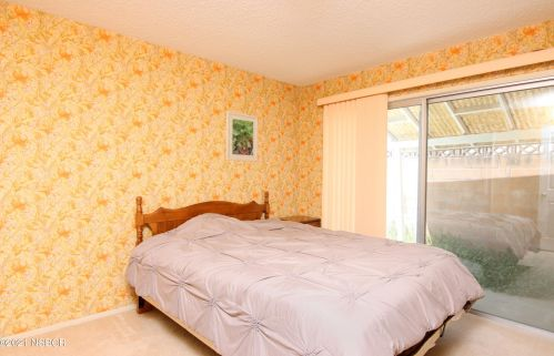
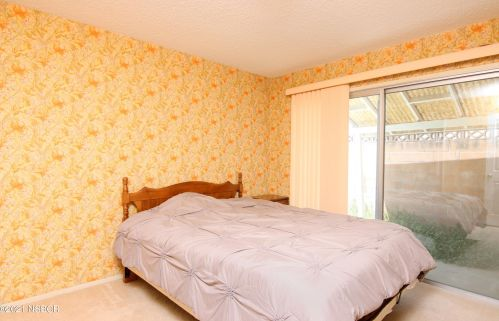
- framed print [225,111,259,163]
